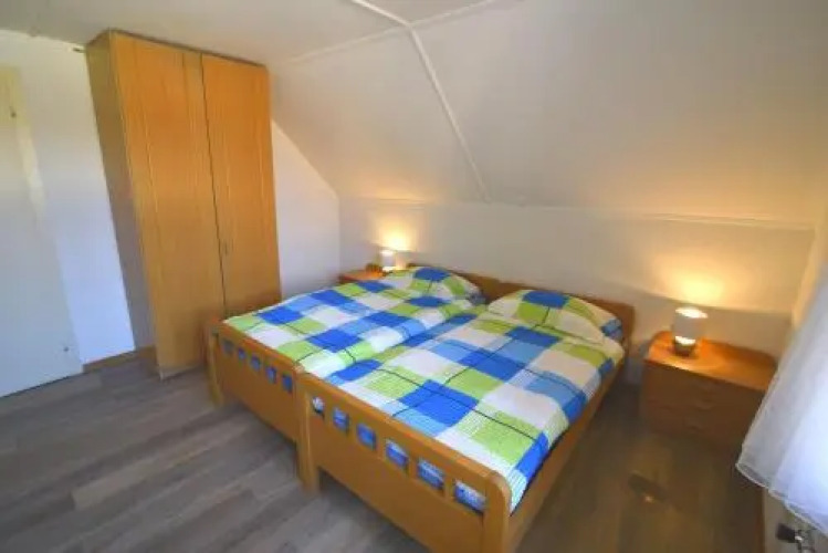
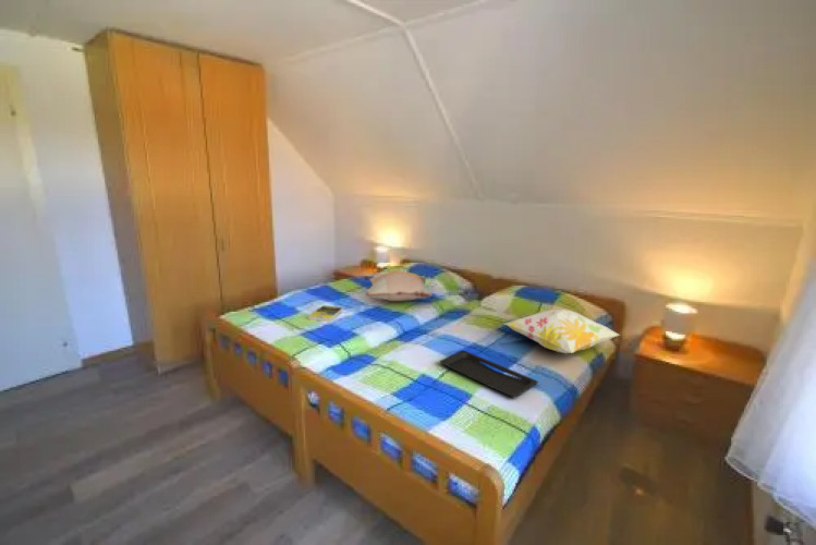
+ decorative pillow [364,269,434,302]
+ book [307,304,343,324]
+ serving tray [438,350,539,398]
+ decorative pillow [504,308,621,354]
